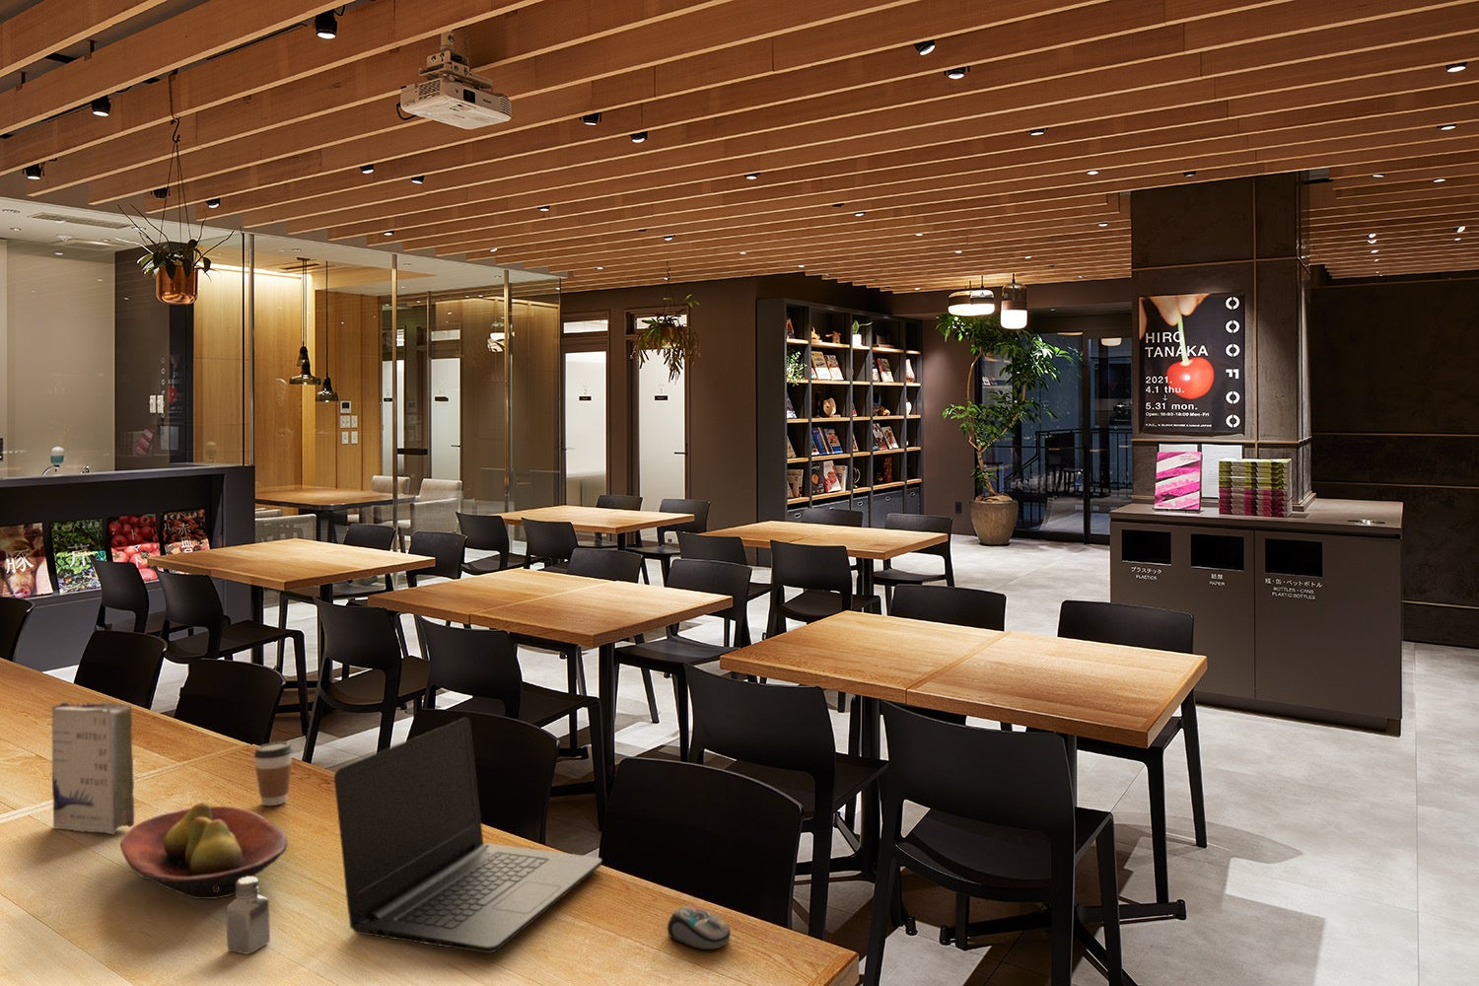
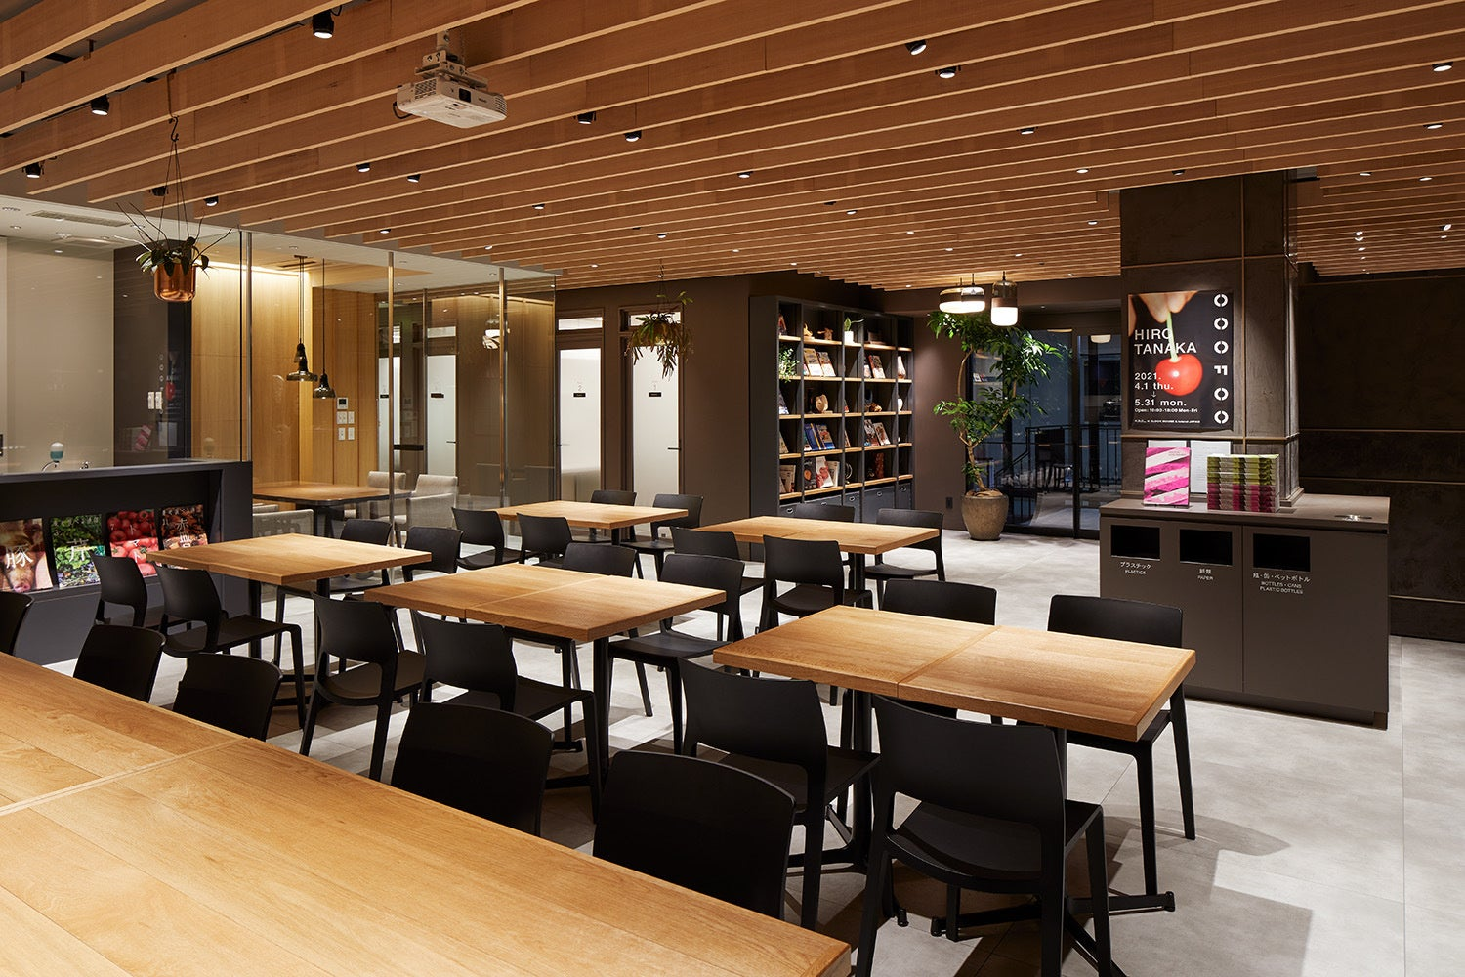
- fruit bowl [119,801,289,900]
- book [51,701,135,835]
- coffee cup [252,741,294,807]
- saltshaker [226,877,271,955]
- laptop [333,716,602,953]
- computer mouse [667,906,732,951]
